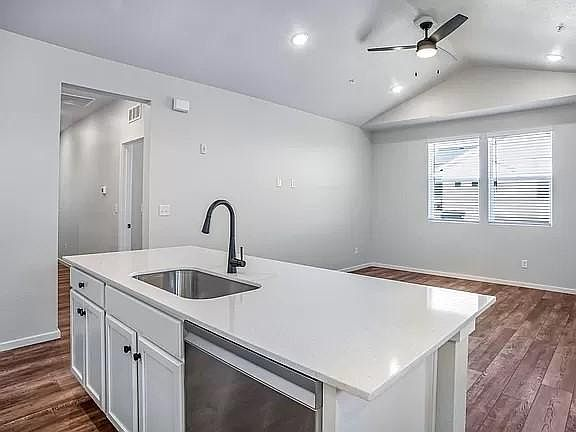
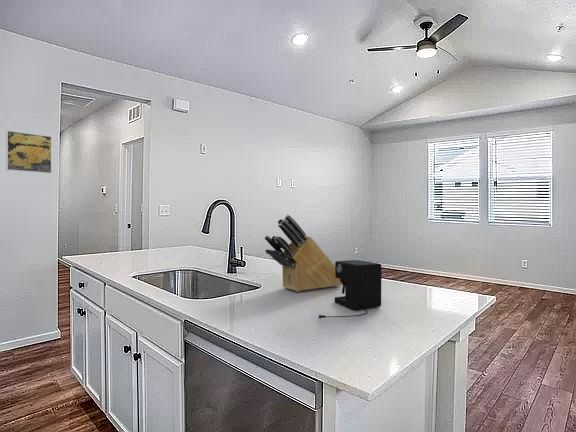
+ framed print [5,130,53,174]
+ coffee maker [318,259,382,319]
+ knife block [264,214,343,293]
